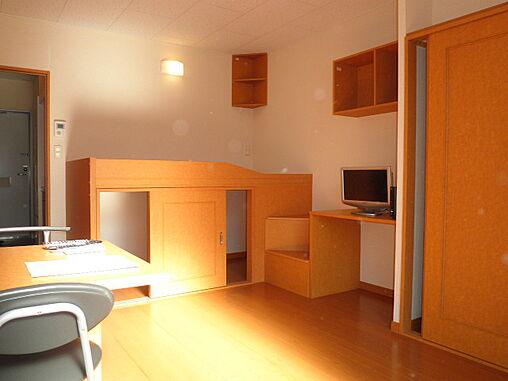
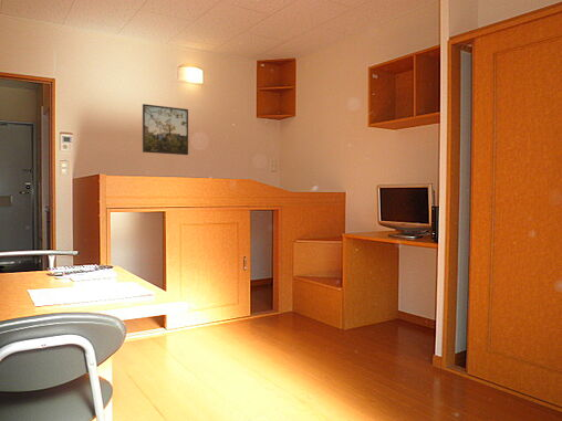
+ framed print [142,103,189,156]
